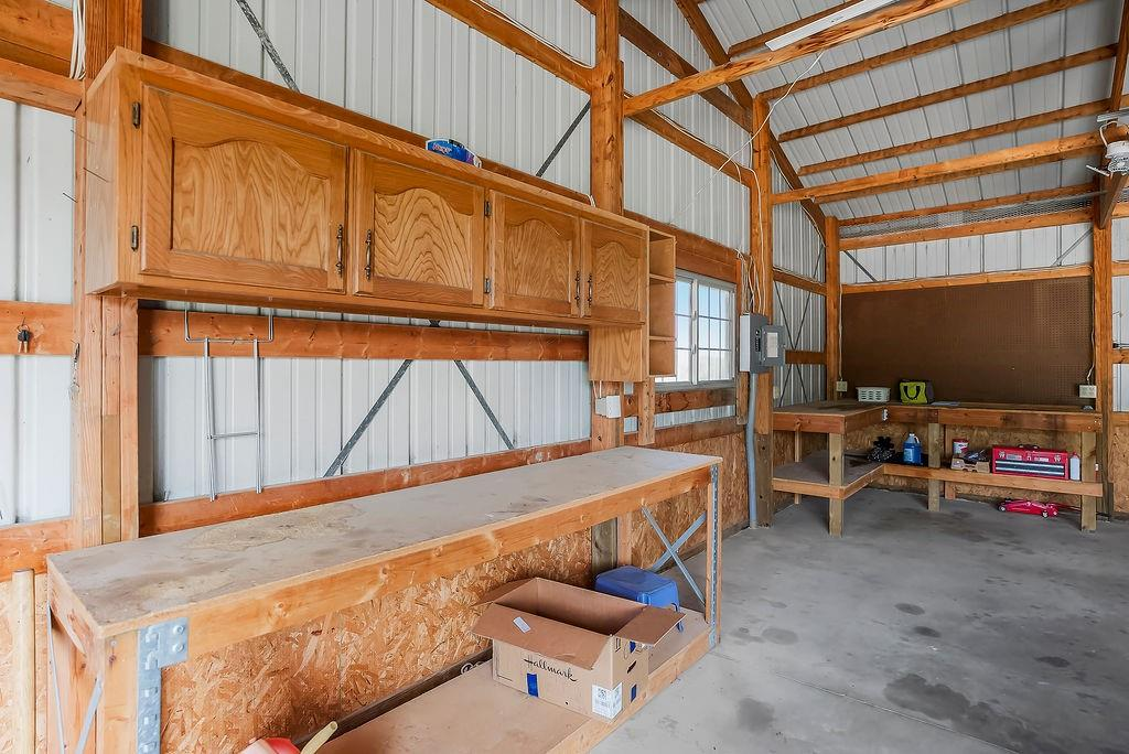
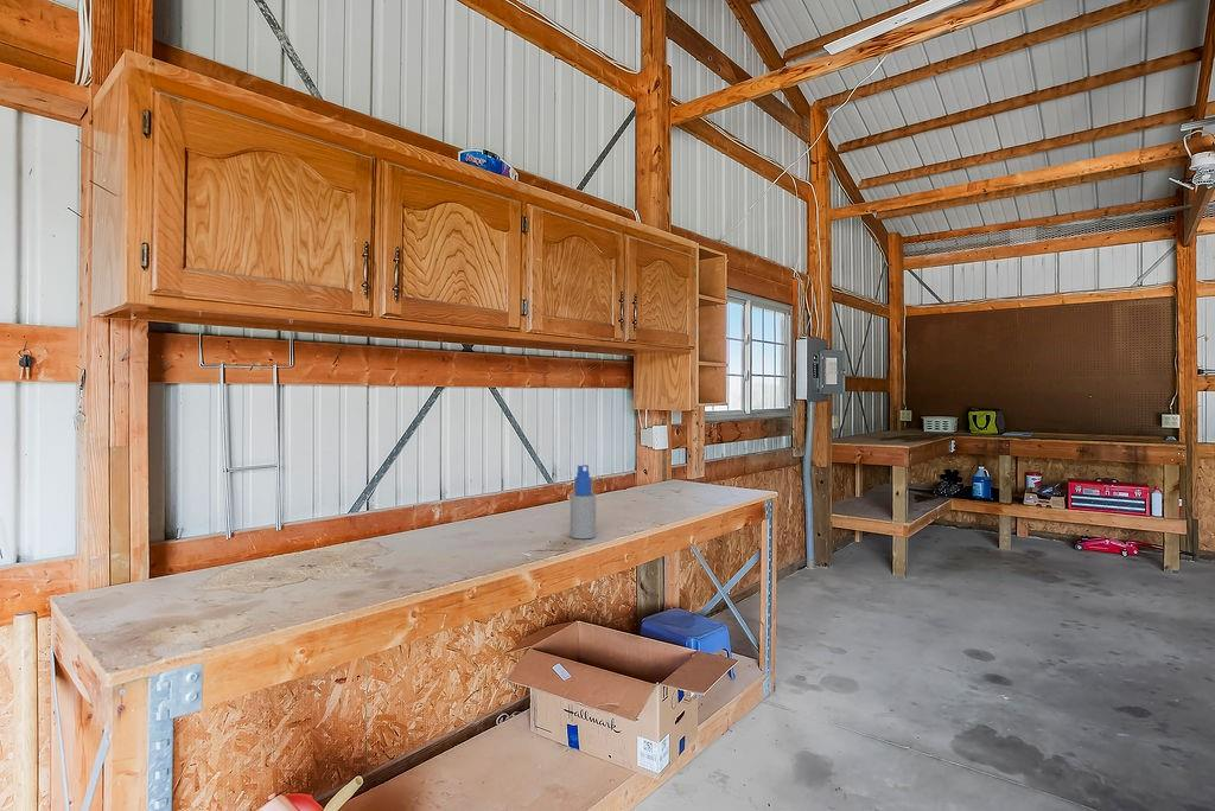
+ spray bottle [570,464,597,539]
